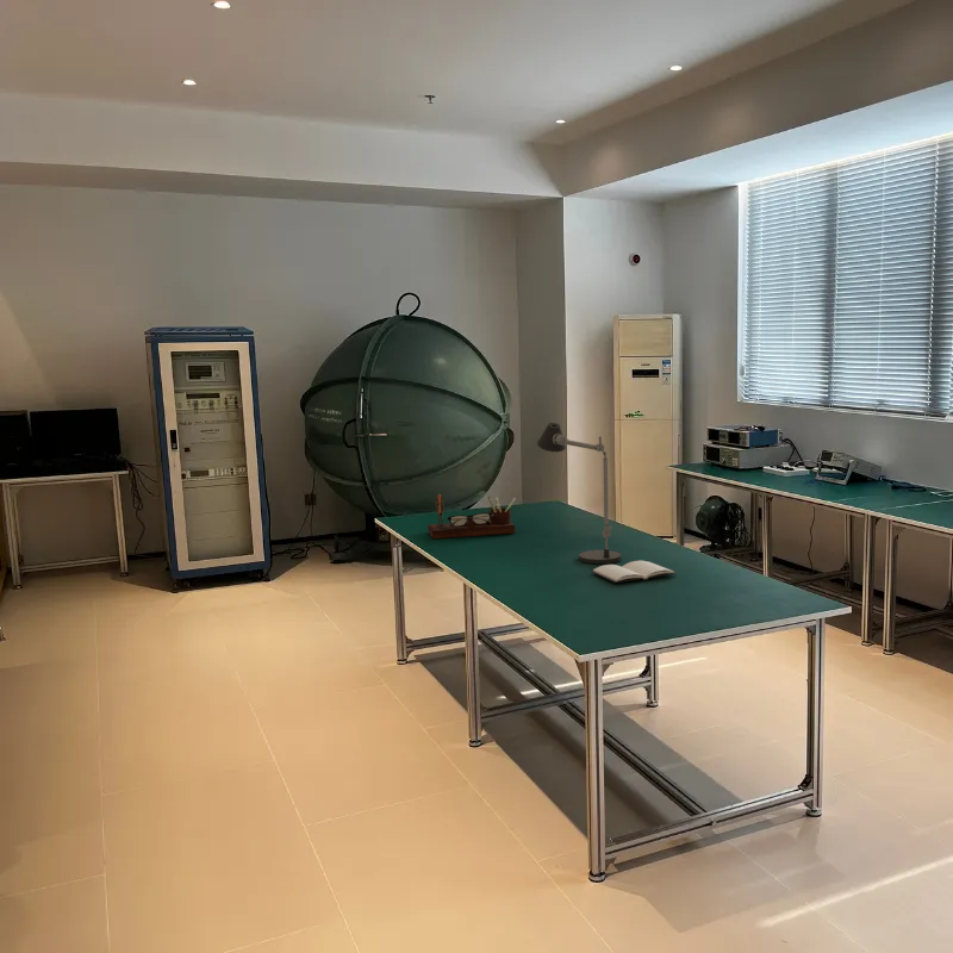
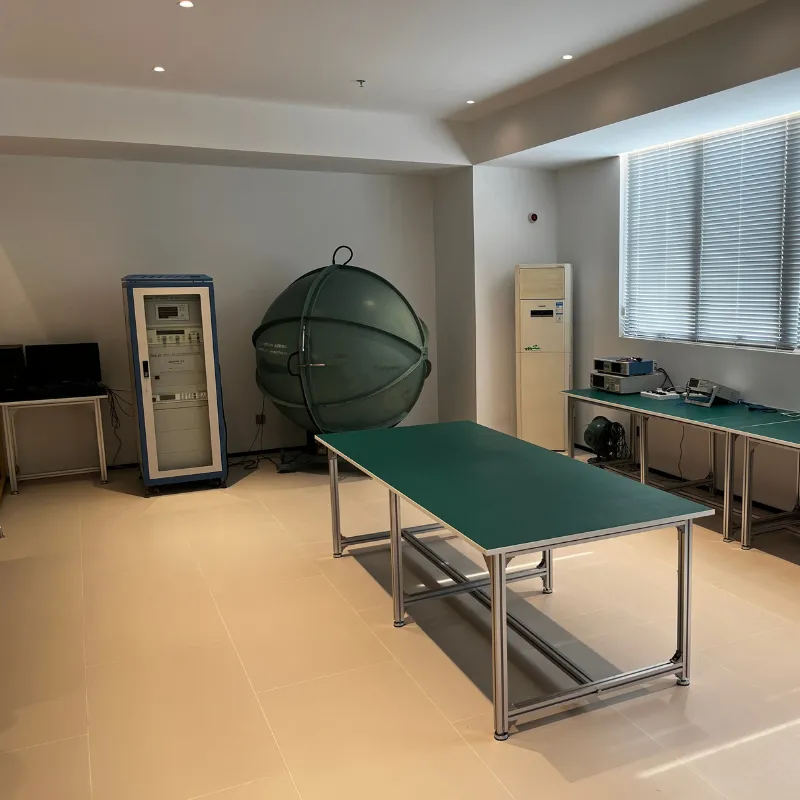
- desk organizer [426,493,517,540]
- book [590,560,678,584]
- desk lamp [536,422,623,565]
